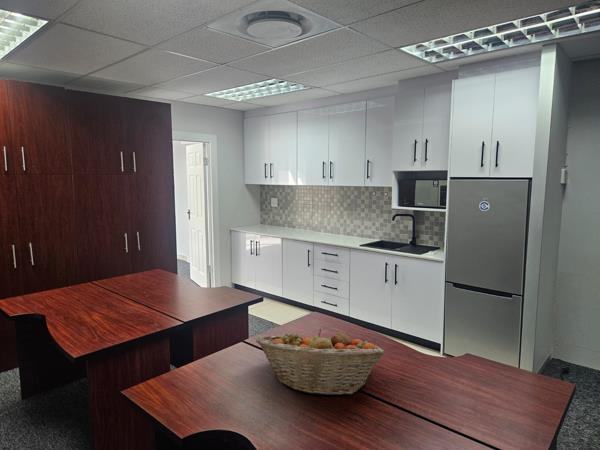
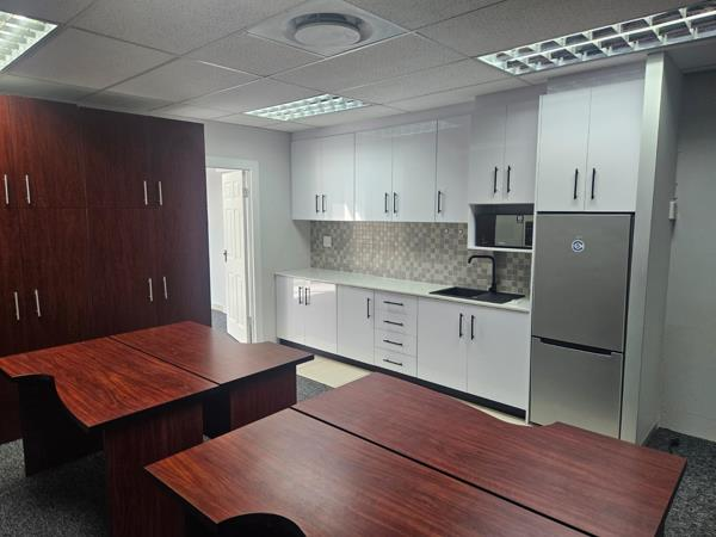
- fruit basket [255,328,385,396]
